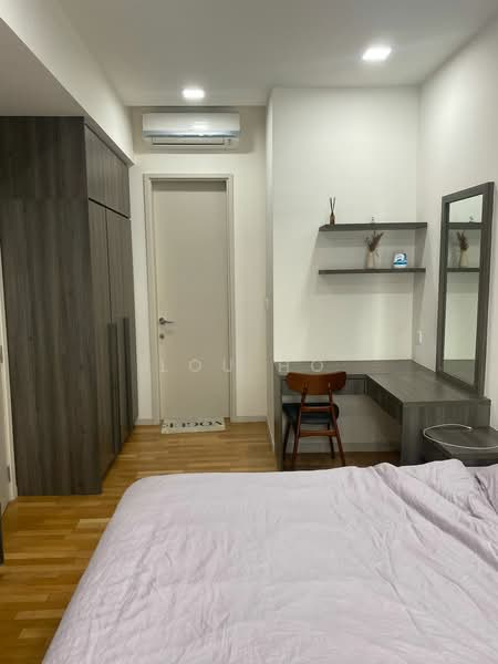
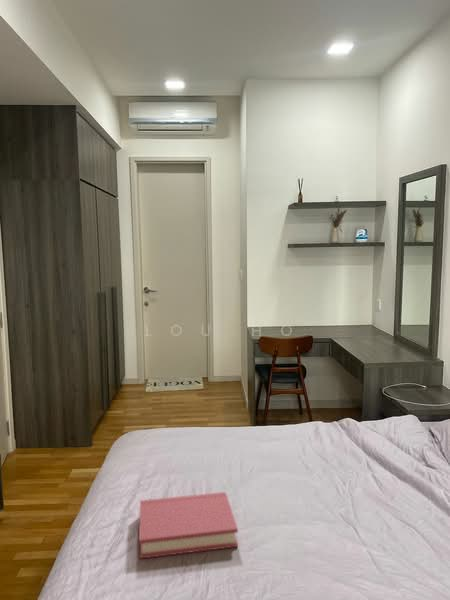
+ hardback book [138,491,239,560]
